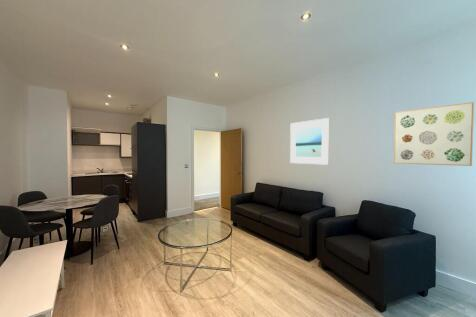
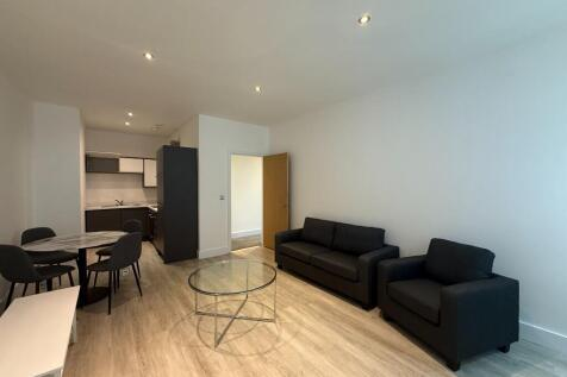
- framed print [289,117,330,166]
- wall art [393,101,475,167]
